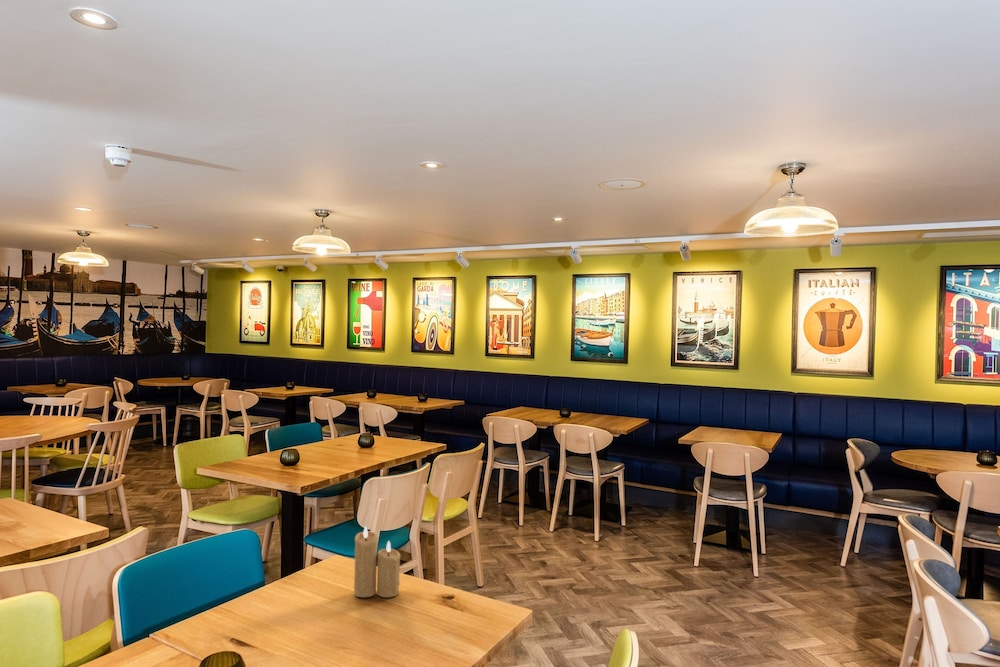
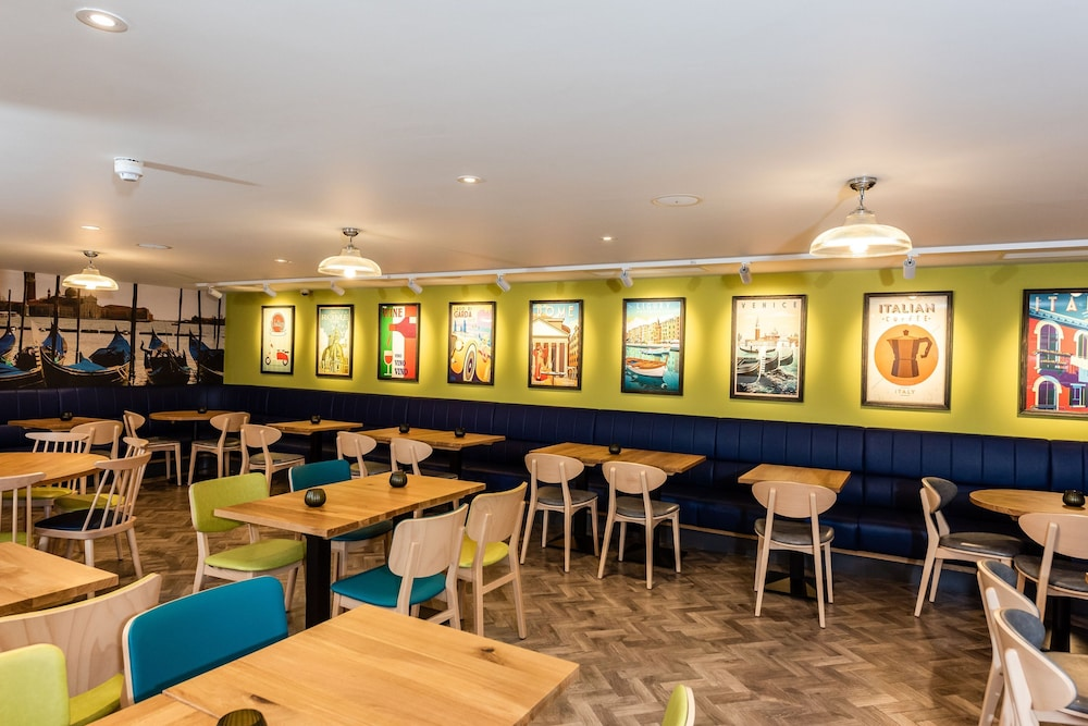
- candle [353,526,401,598]
